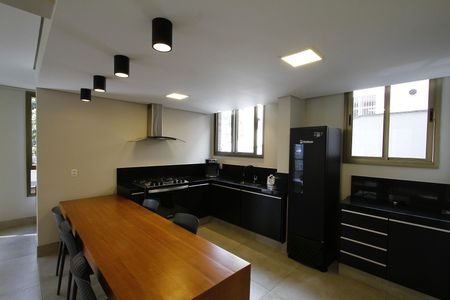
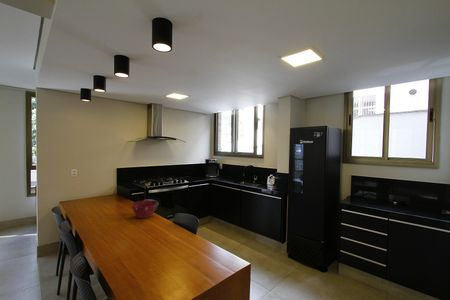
+ mixing bowl [131,199,158,219]
